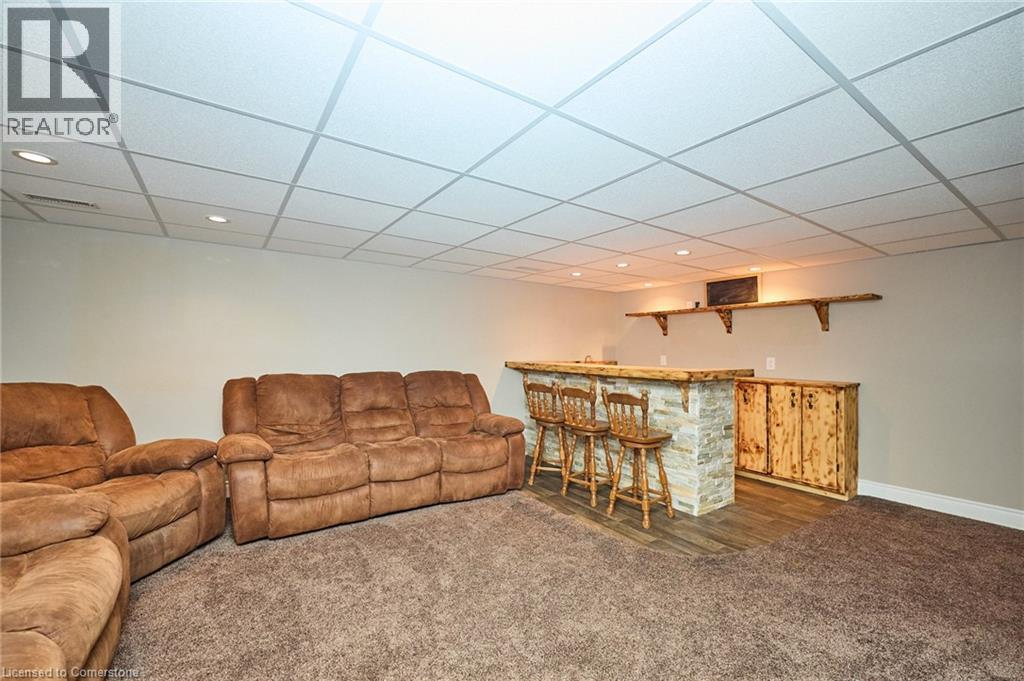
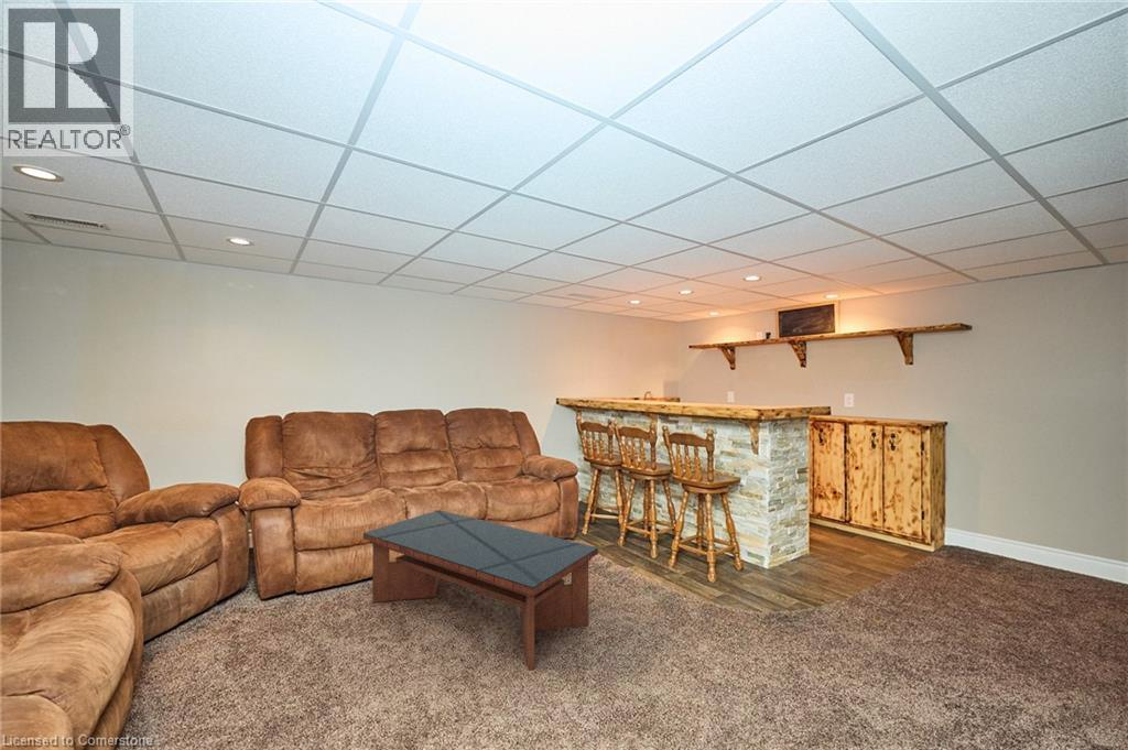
+ coffee table [362,509,599,672]
